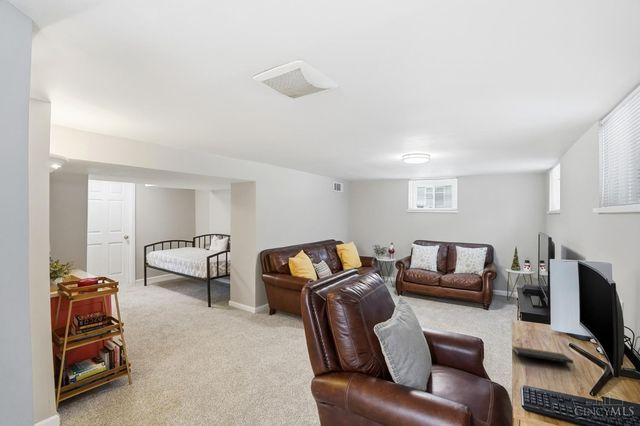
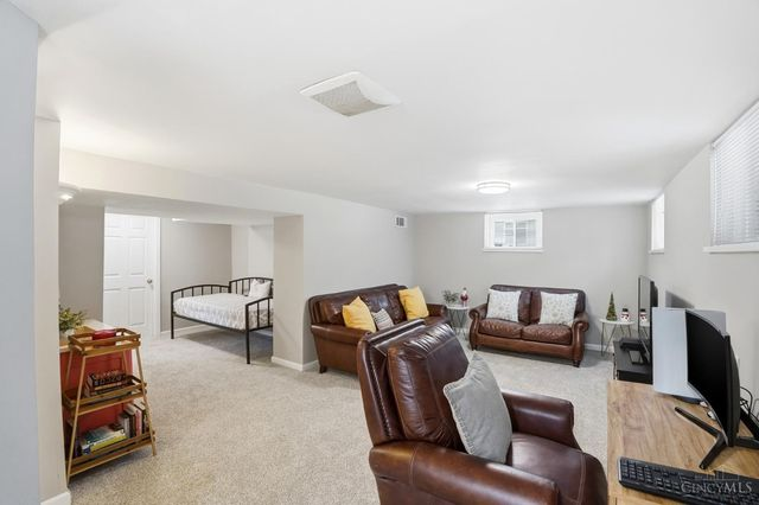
- notepad [511,345,576,371]
